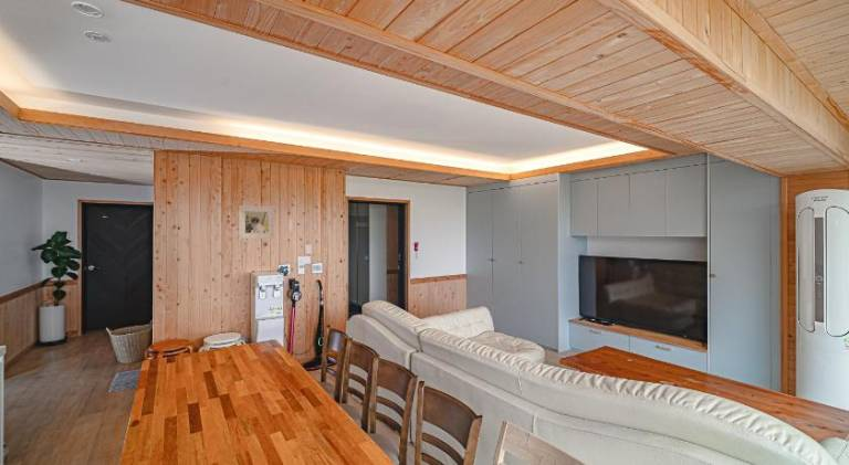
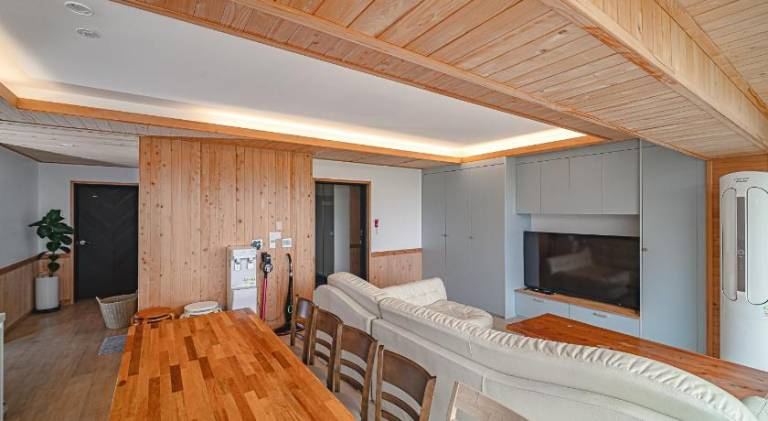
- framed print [238,204,275,240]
